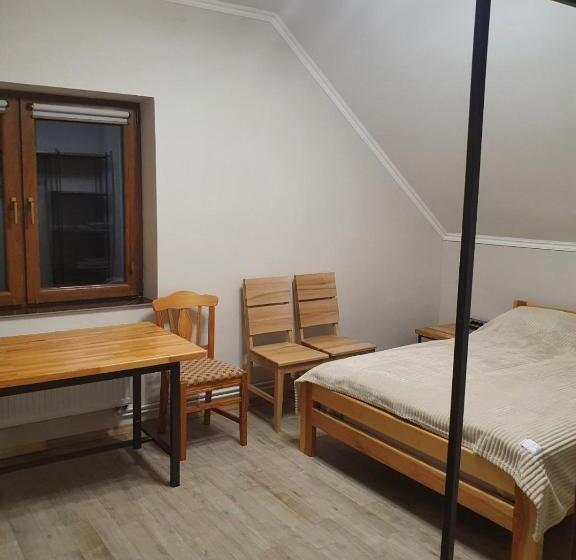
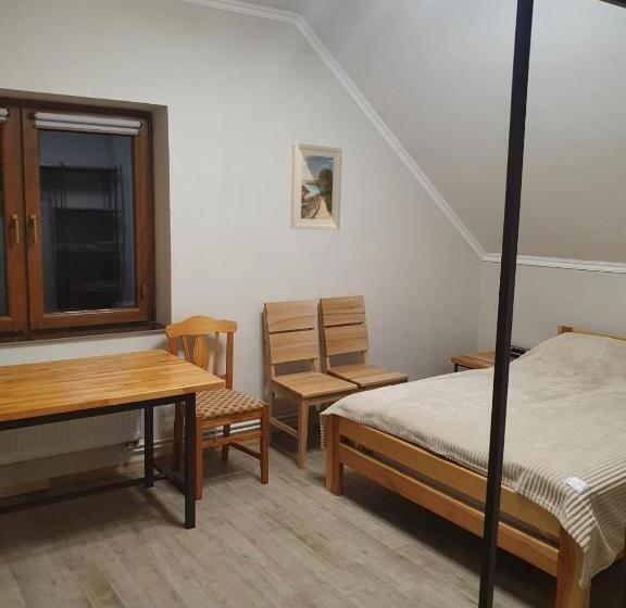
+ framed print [290,142,343,231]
